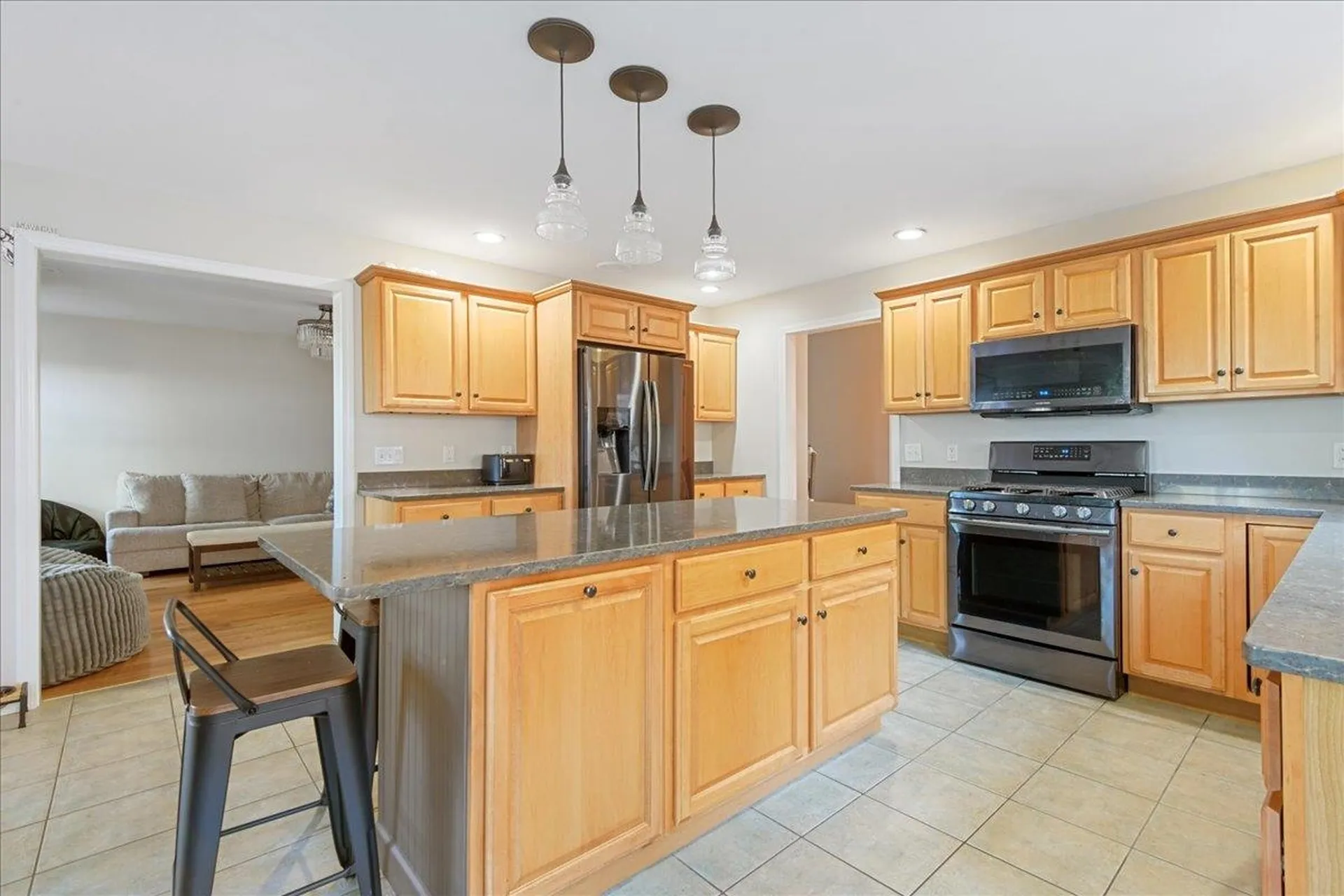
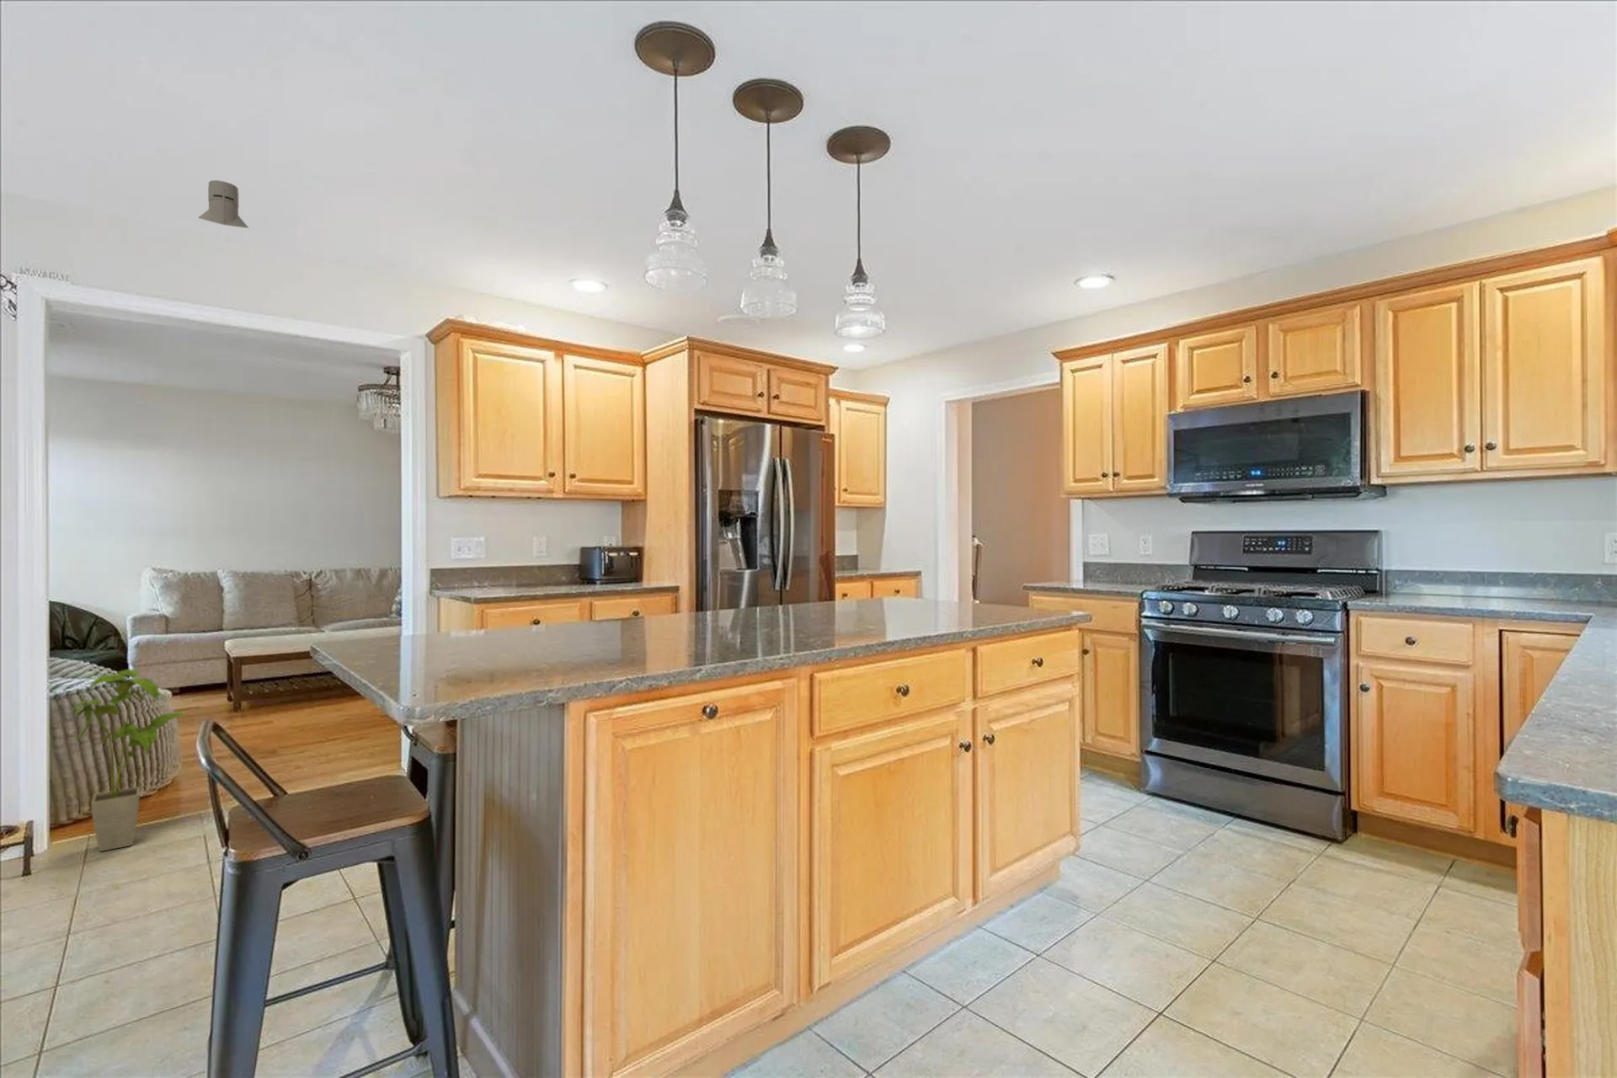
+ house plant [69,669,192,852]
+ knight helmet [197,179,249,229]
